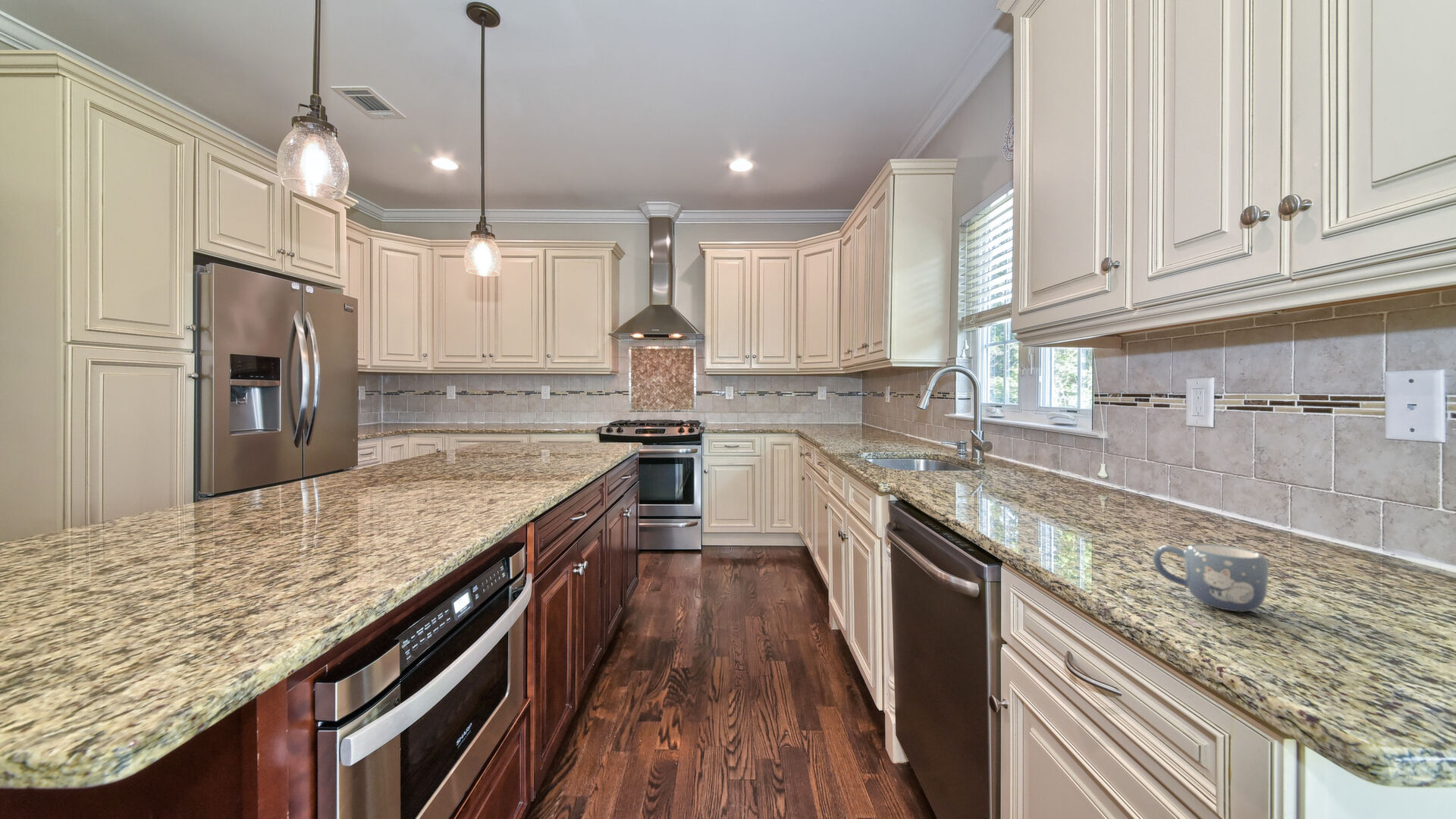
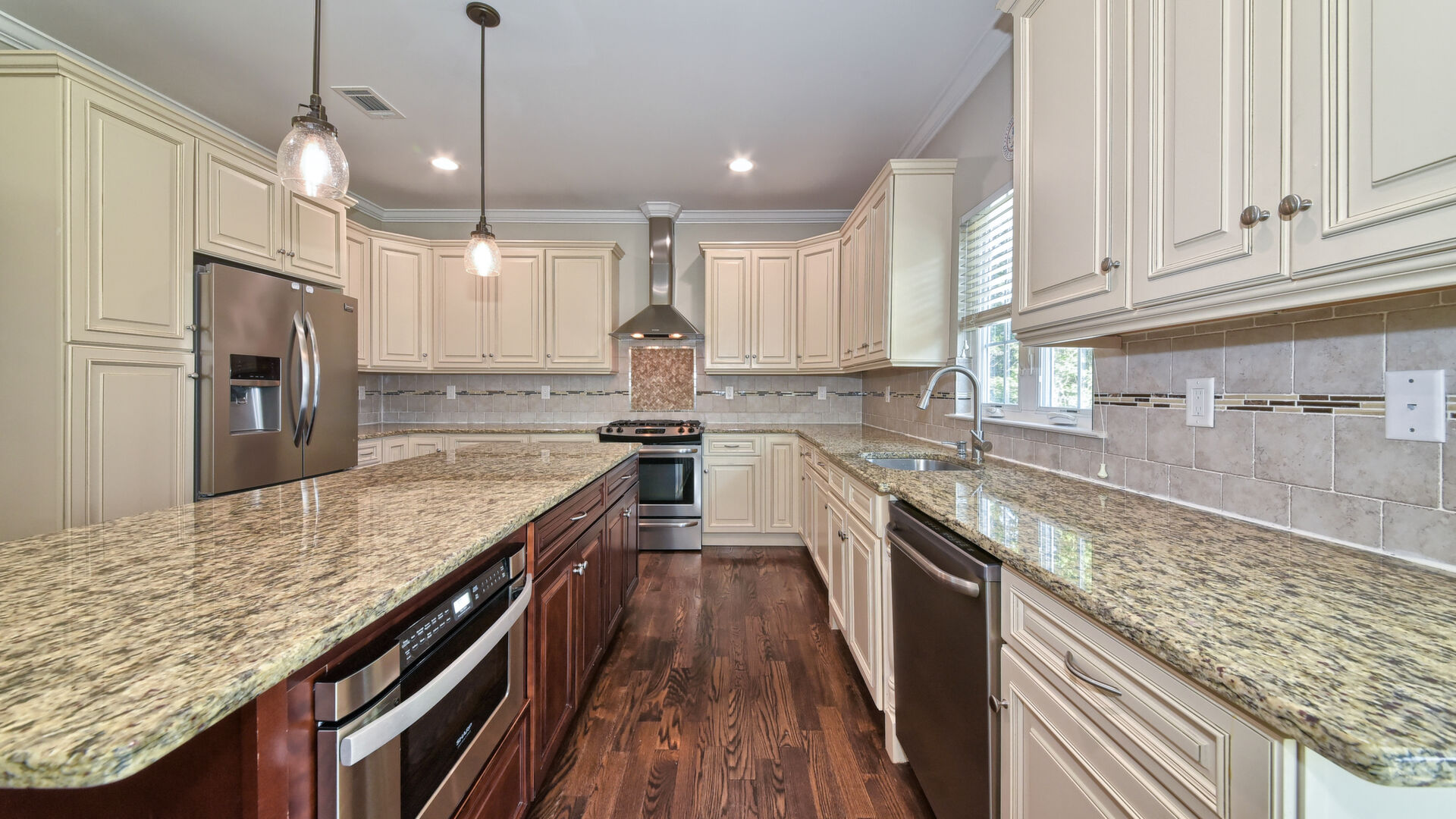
- mug [1152,543,1269,613]
